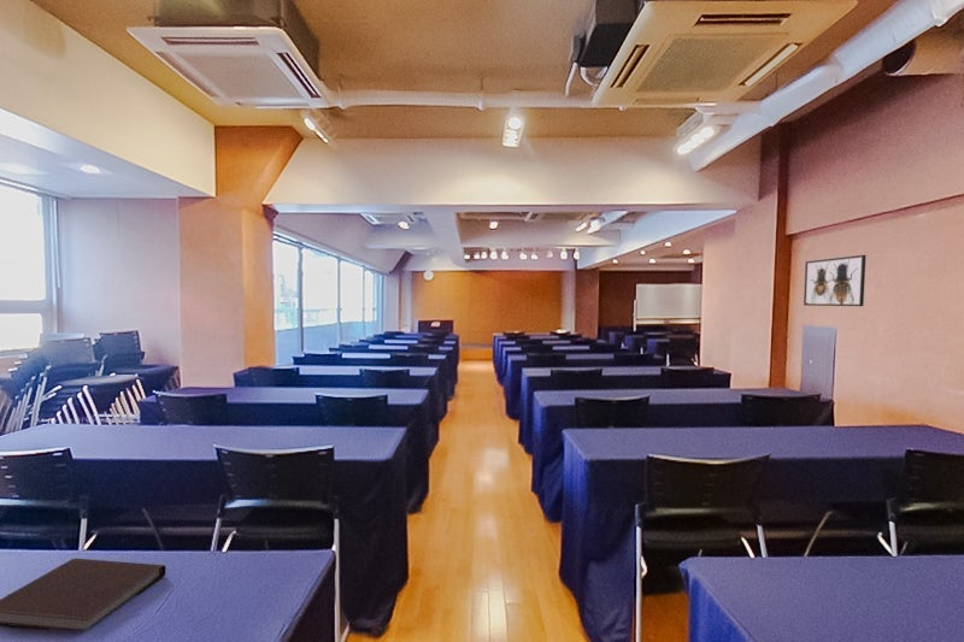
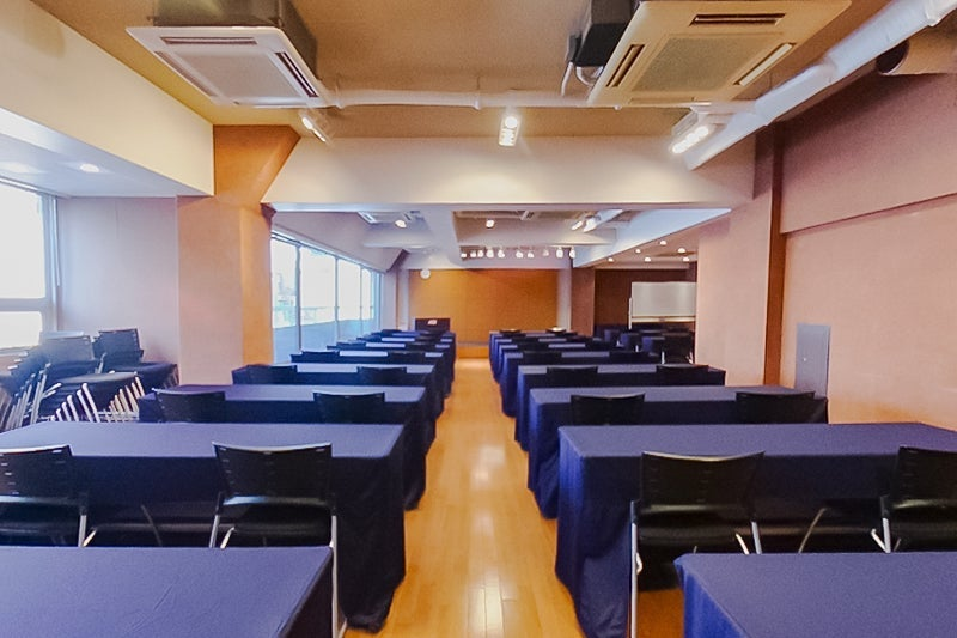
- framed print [803,254,868,307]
- notebook [0,558,166,631]
